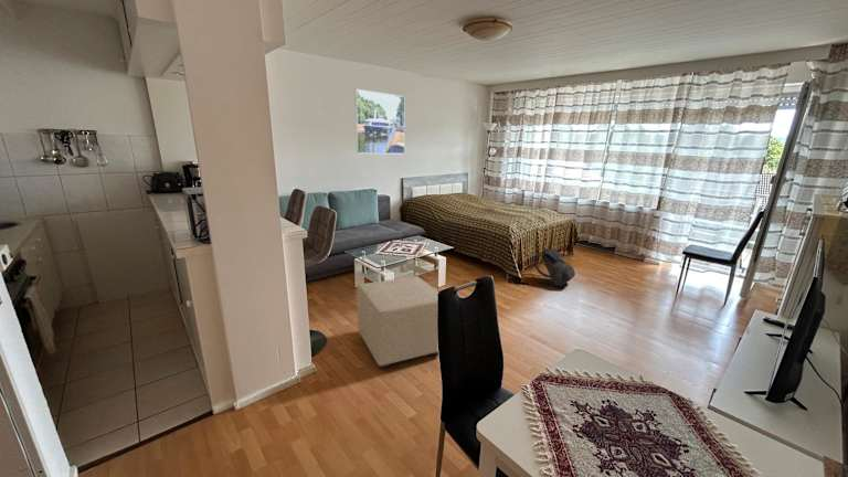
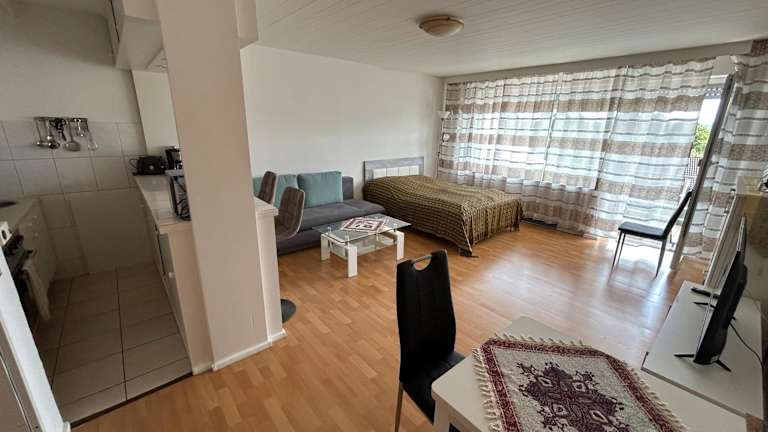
- ottoman [356,275,439,369]
- backpack [528,247,576,287]
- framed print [353,88,406,155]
